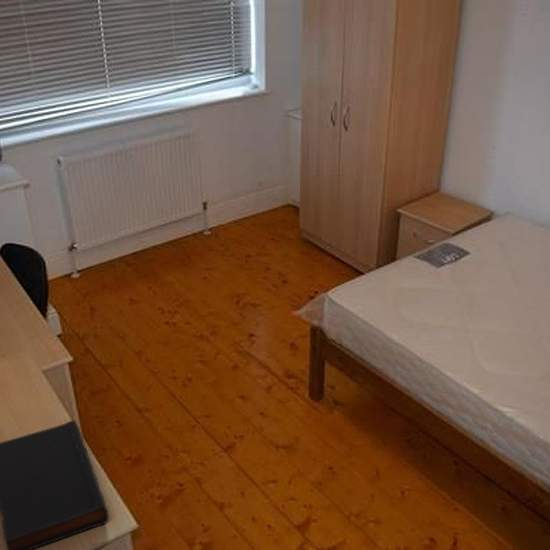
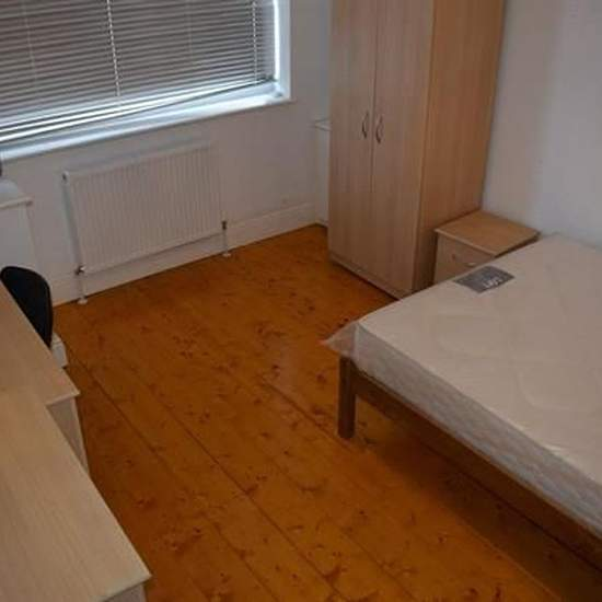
- book [0,419,109,550]
